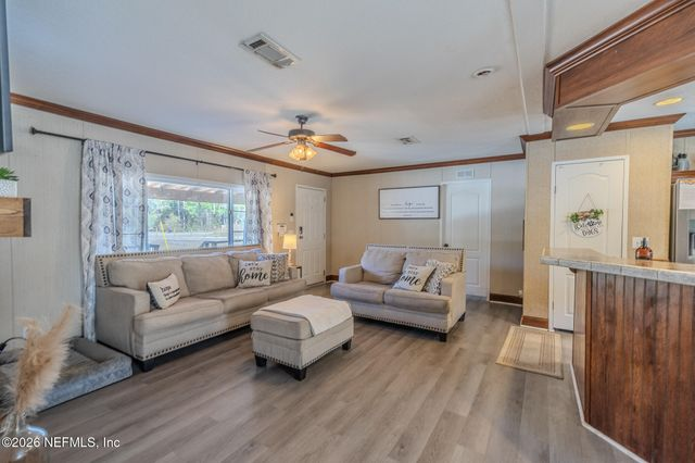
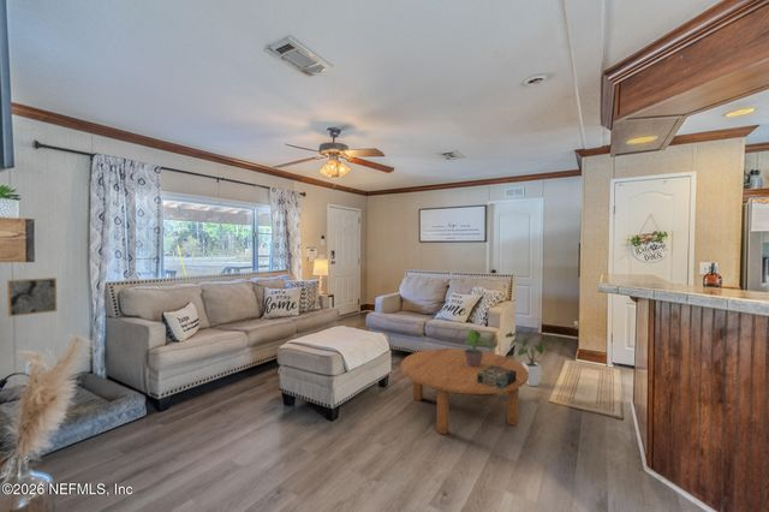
+ coffee table [400,347,529,435]
+ house plant [505,331,559,387]
+ wall art [6,276,58,317]
+ potted plant [453,326,494,367]
+ decorative box [477,365,517,389]
